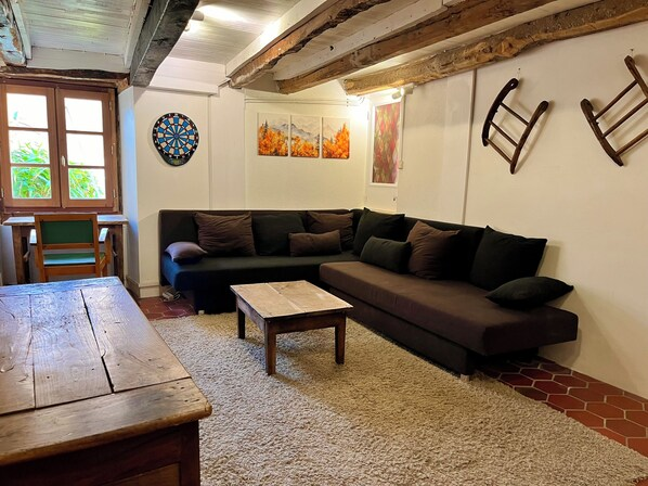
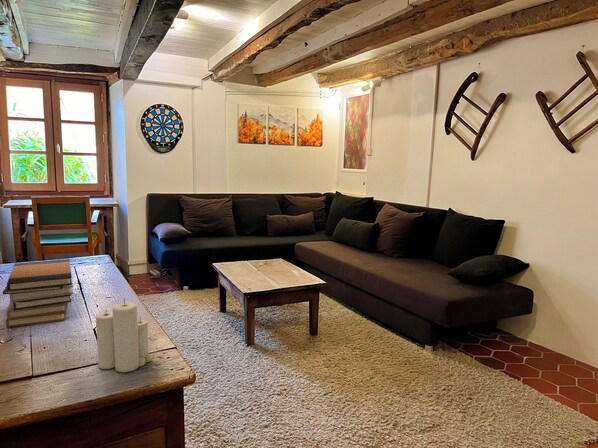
+ book stack [2,258,74,328]
+ candle [95,297,153,373]
